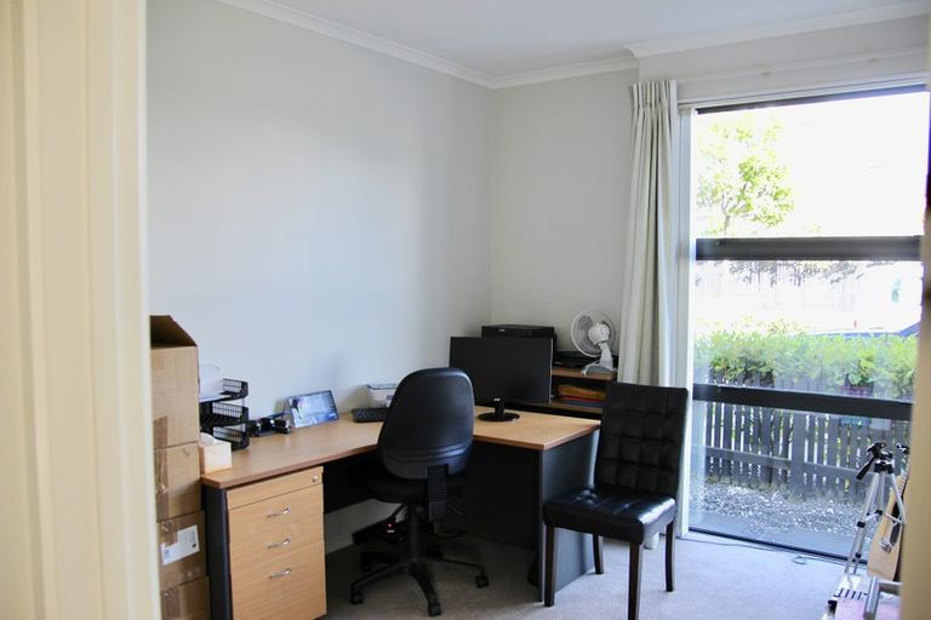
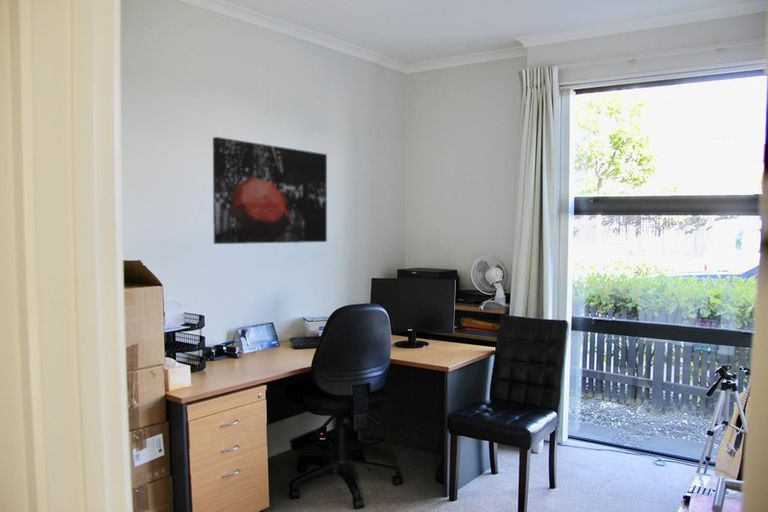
+ wall art [212,136,328,245]
